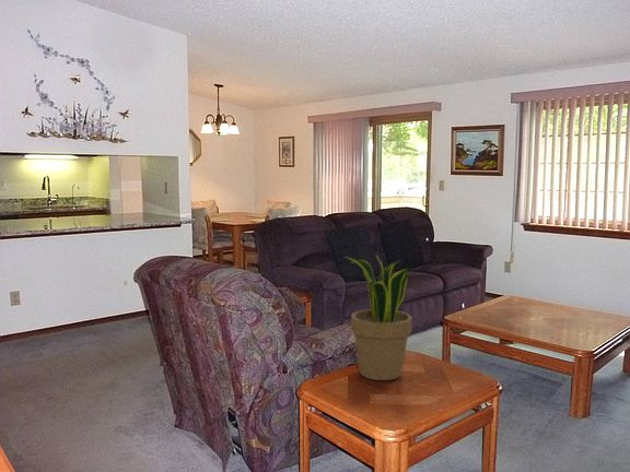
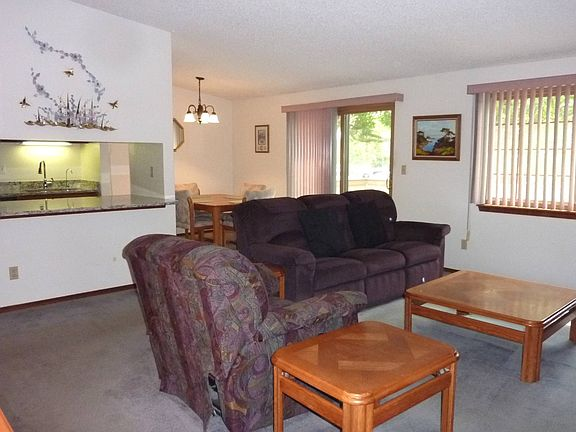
- potted plant [342,252,416,381]
